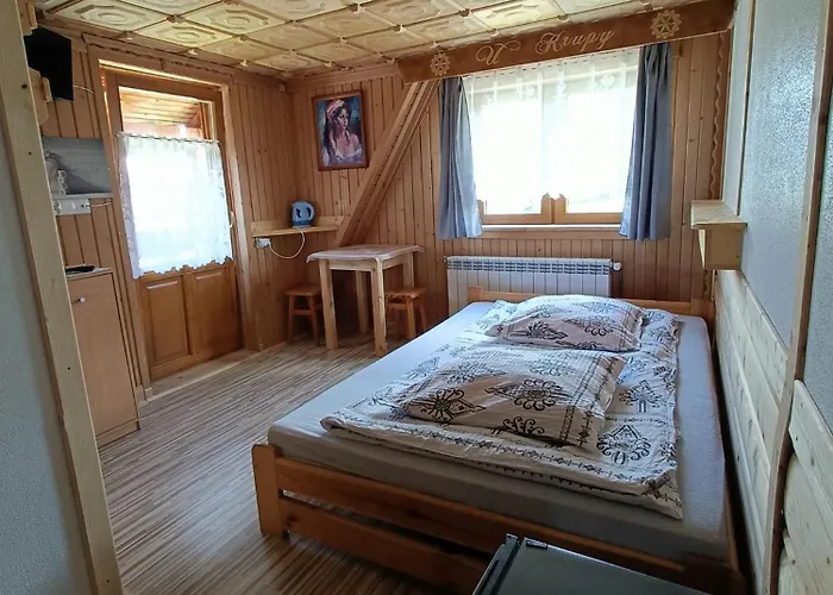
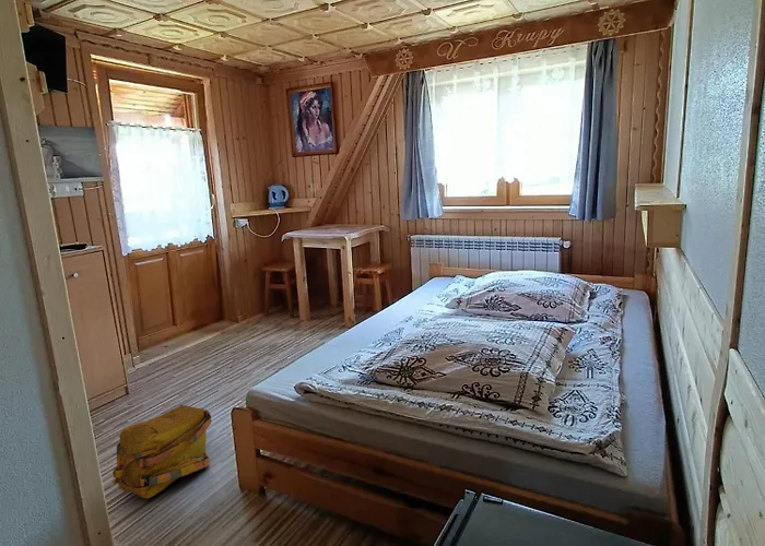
+ backpack [111,403,212,499]
